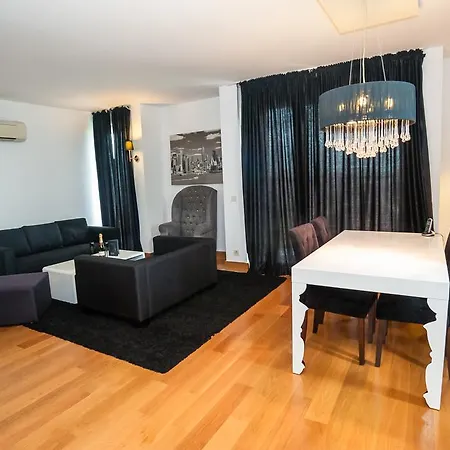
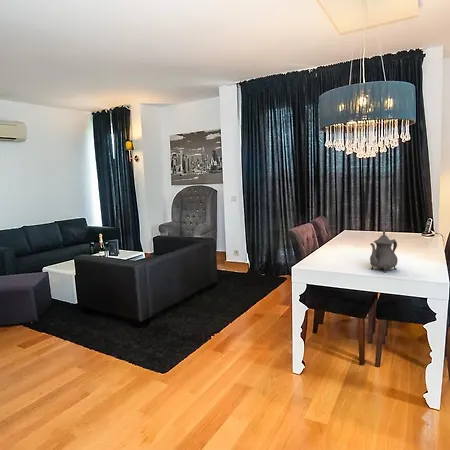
+ teapot [369,228,399,273]
